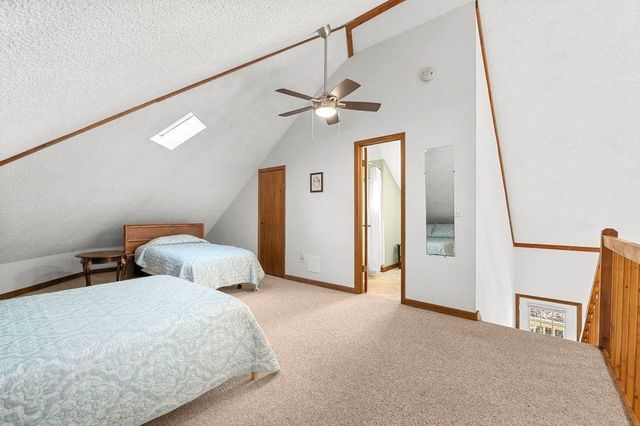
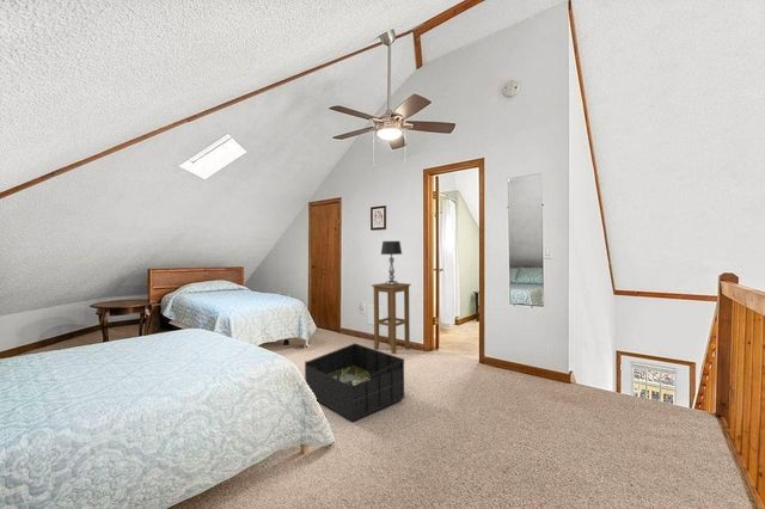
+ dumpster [304,342,406,422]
+ stool [371,282,412,355]
+ table lamp [380,240,403,286]
